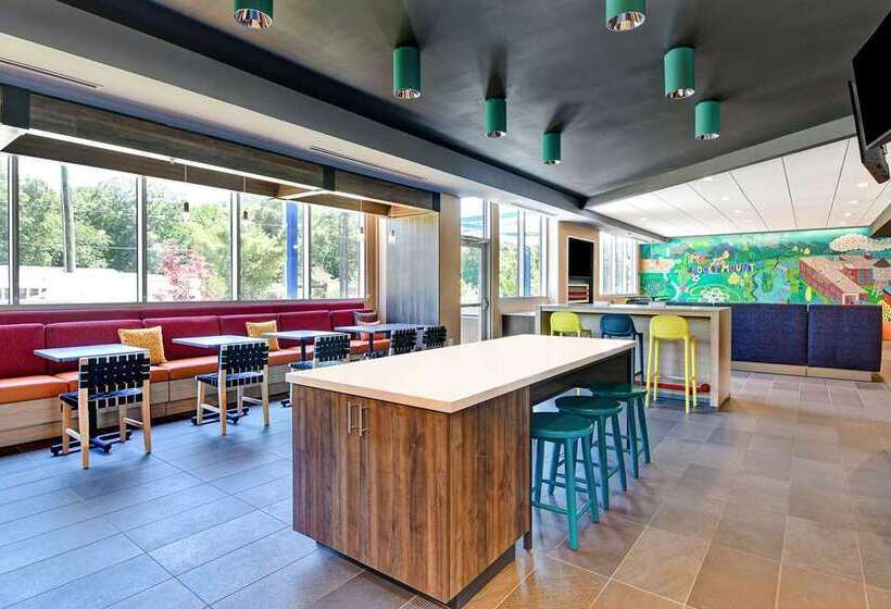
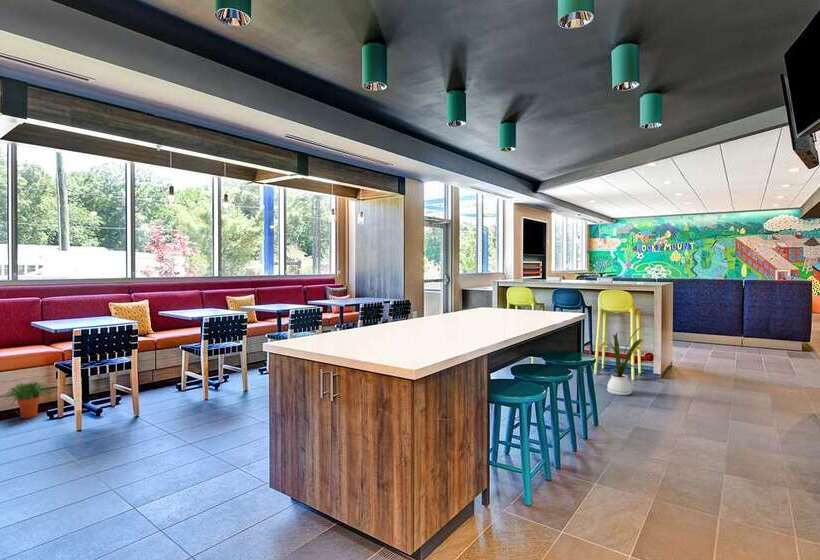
+ potted plant [2,380,54,419]
+ house plant [597,325,649,396]
